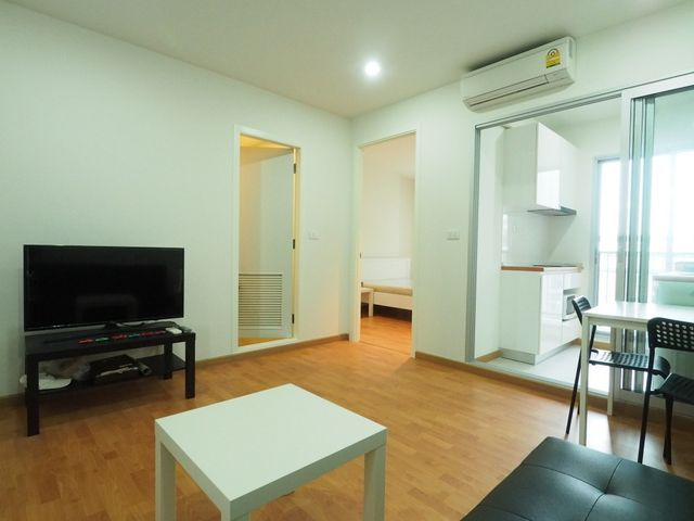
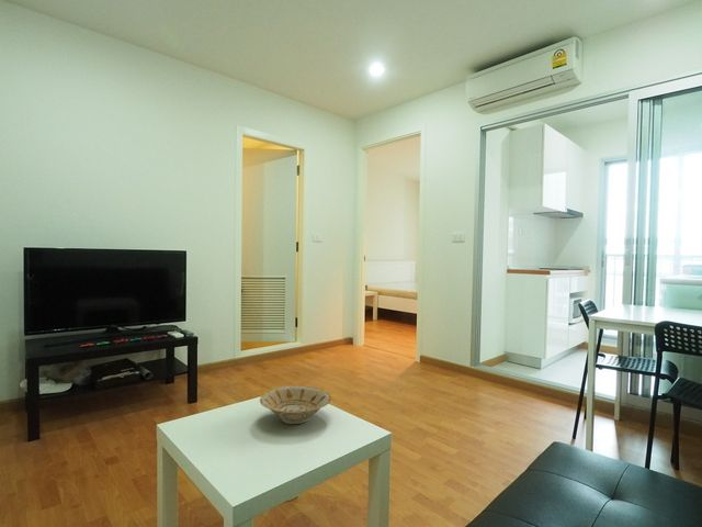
+ bowl [259,384,332,425]
